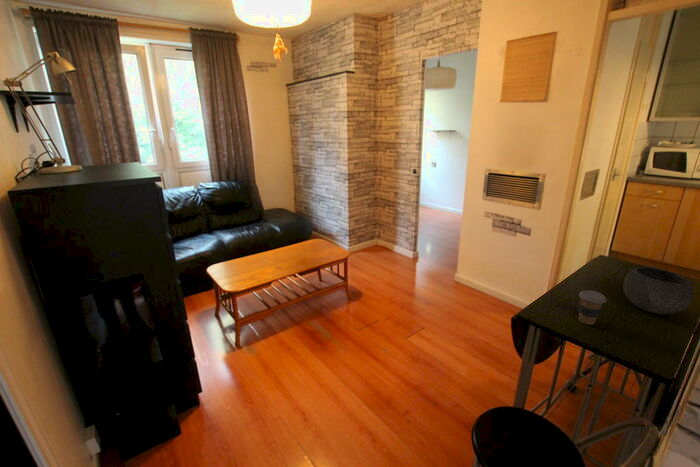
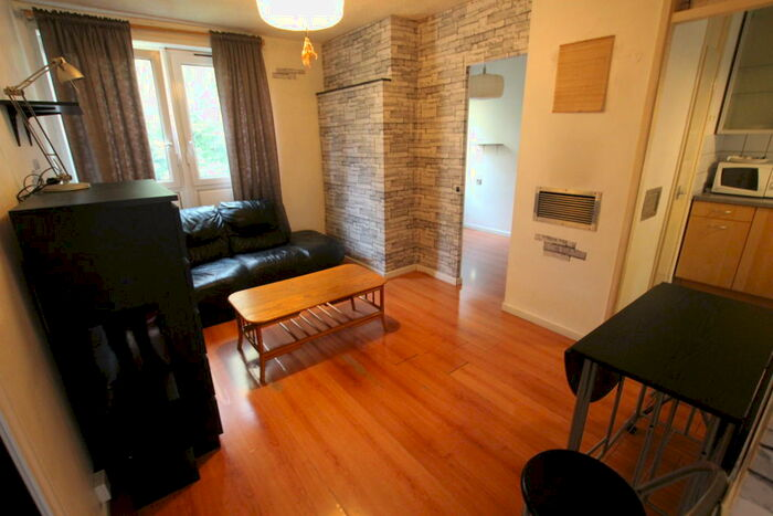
- coffee cup [577,289,608,326]
- bowl [623,266,695,315]
